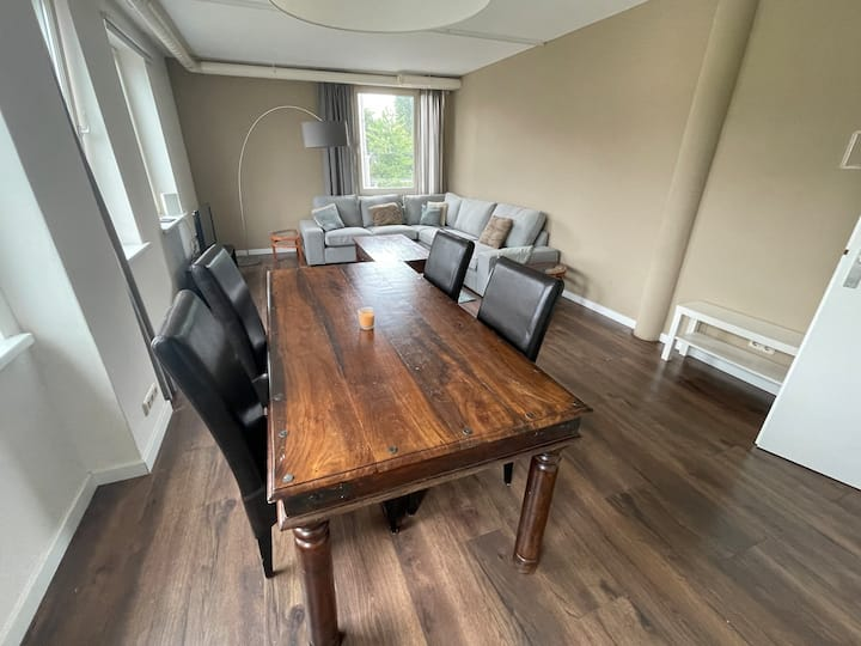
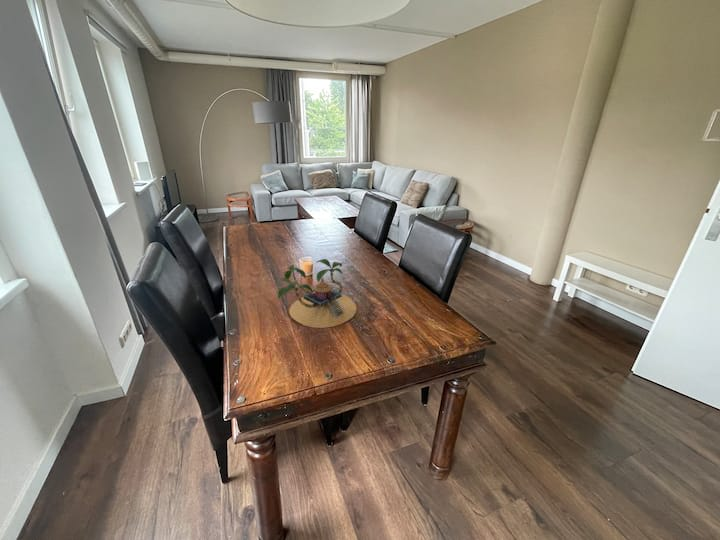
+ plant [274,258,358,329]
